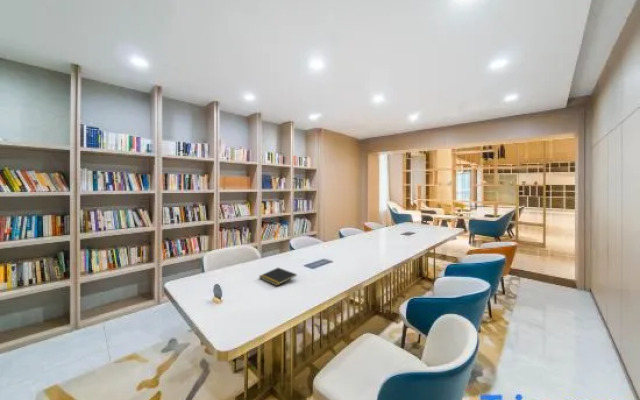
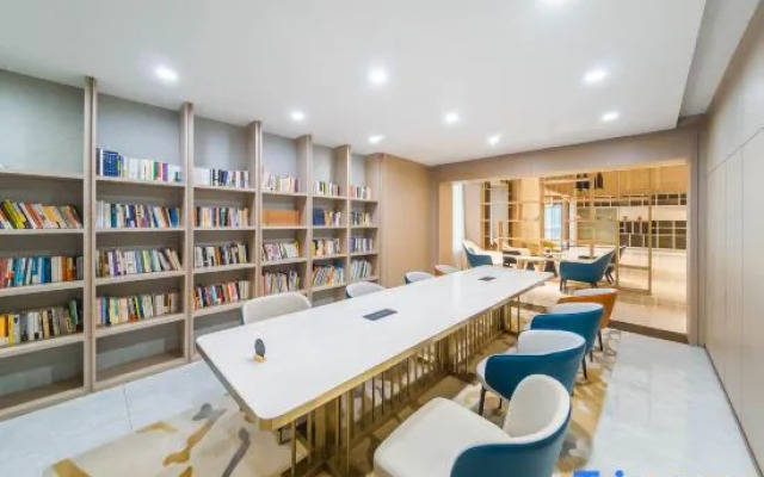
- notepad [258,267,298,287]
